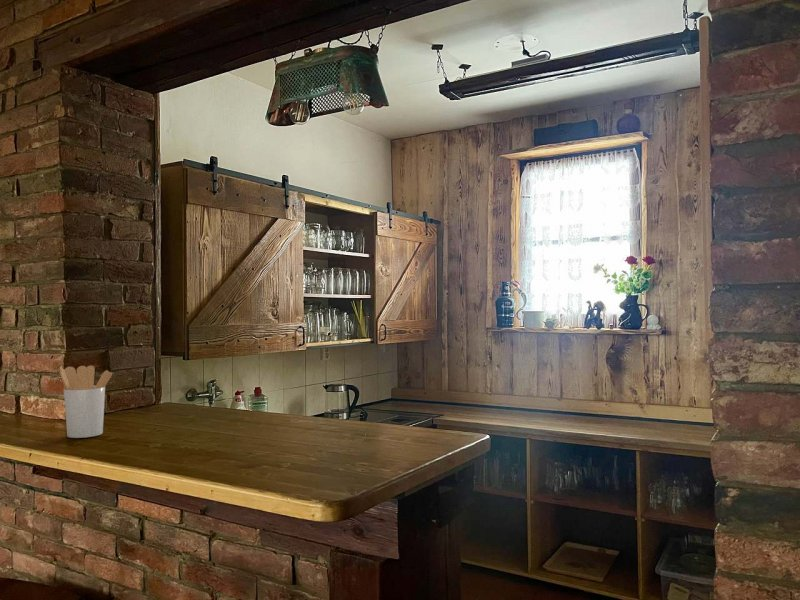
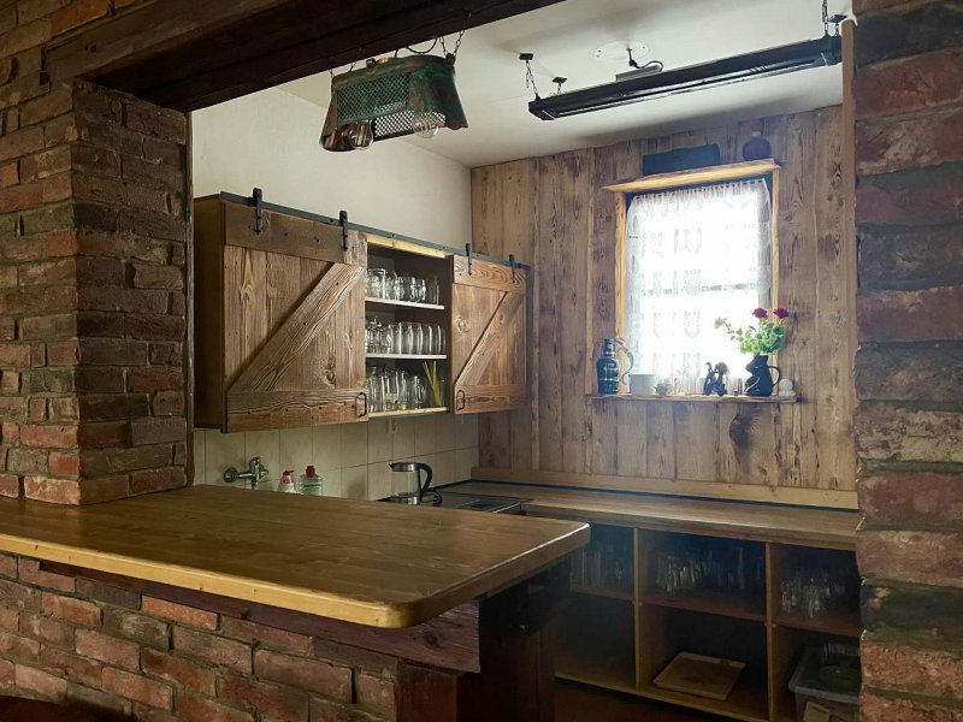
- utensil holder [59,365,113,439]
